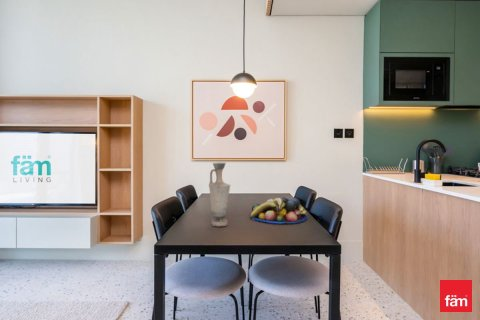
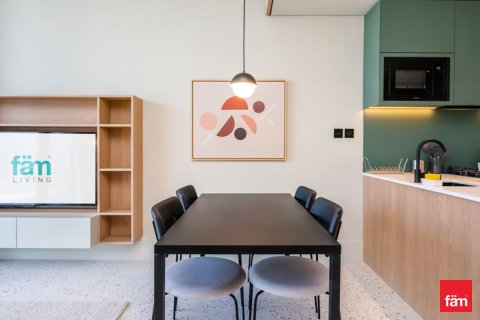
- fruit bowl [249,196,308,225]
- vase [208,162,231,228]
